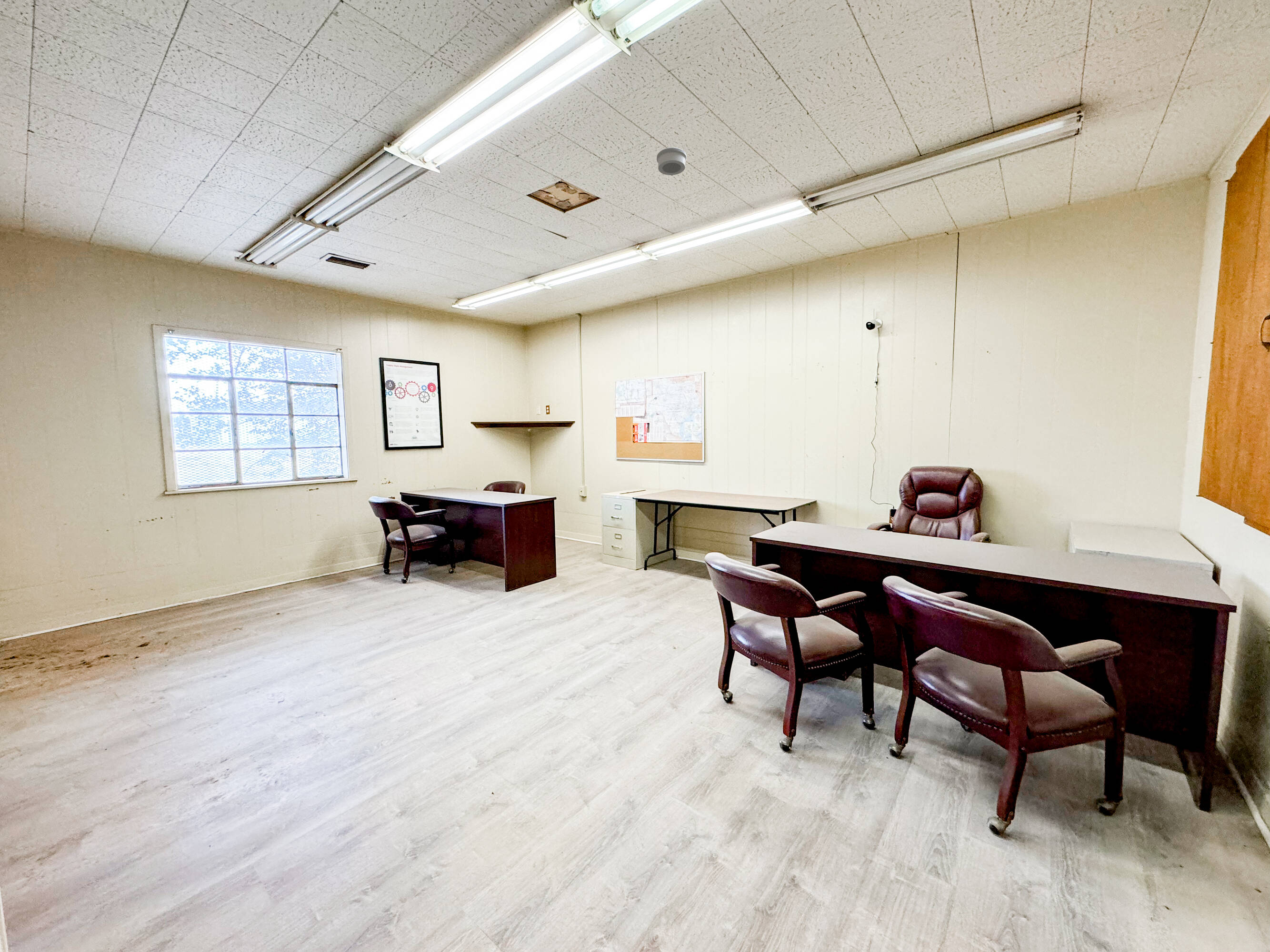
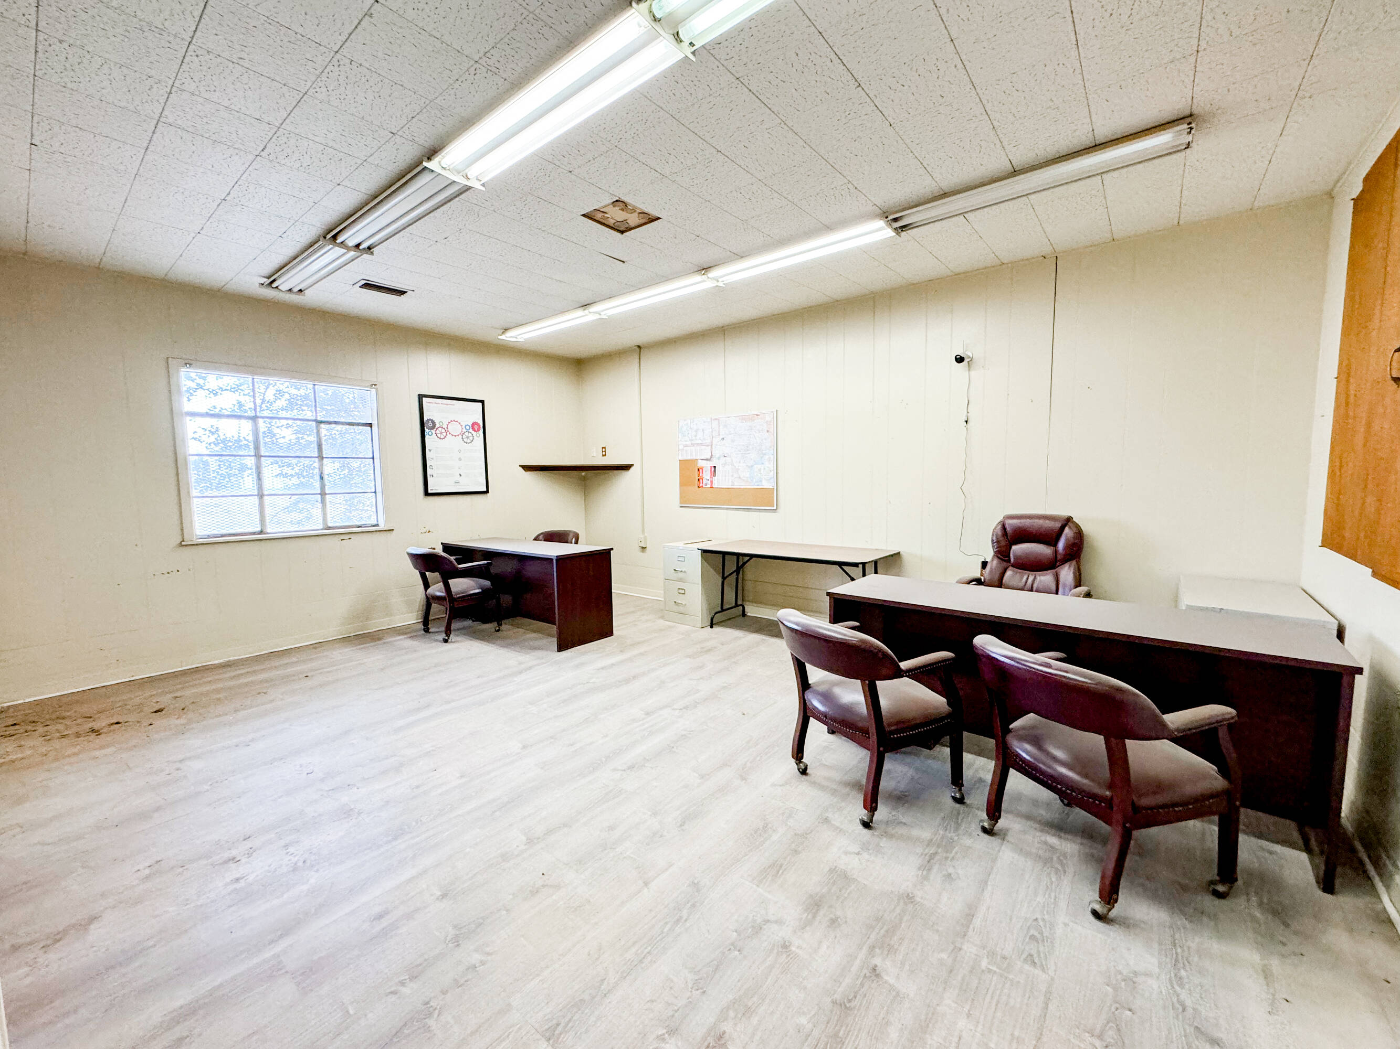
- smoke detector [656,147,687,176]
